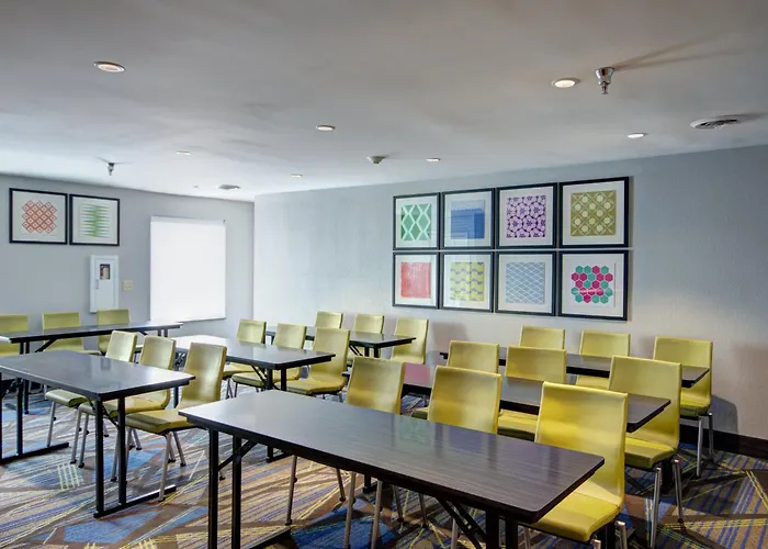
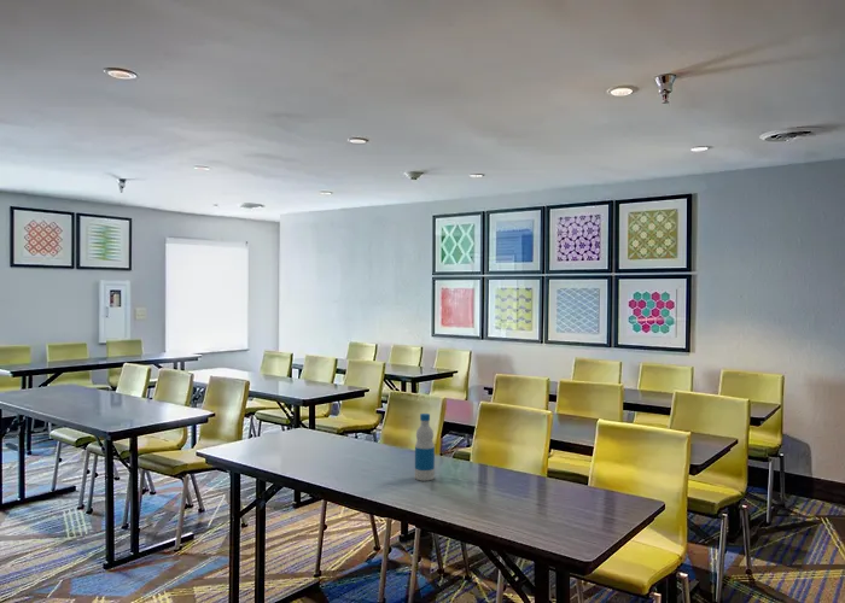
+ bottle [414,412,436,481]
